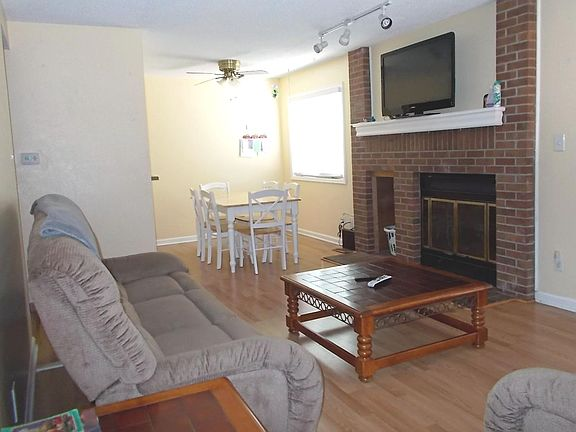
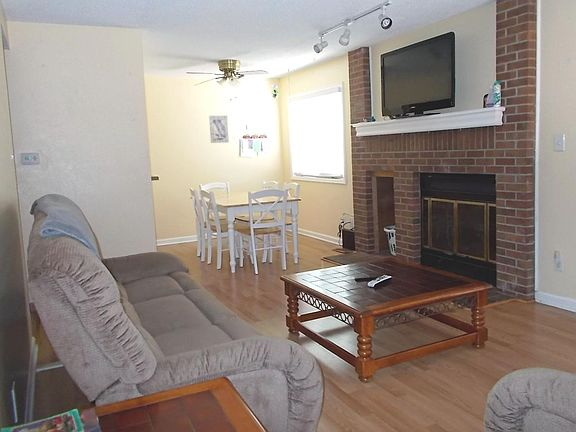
+ wall art [208,115,230,144]
